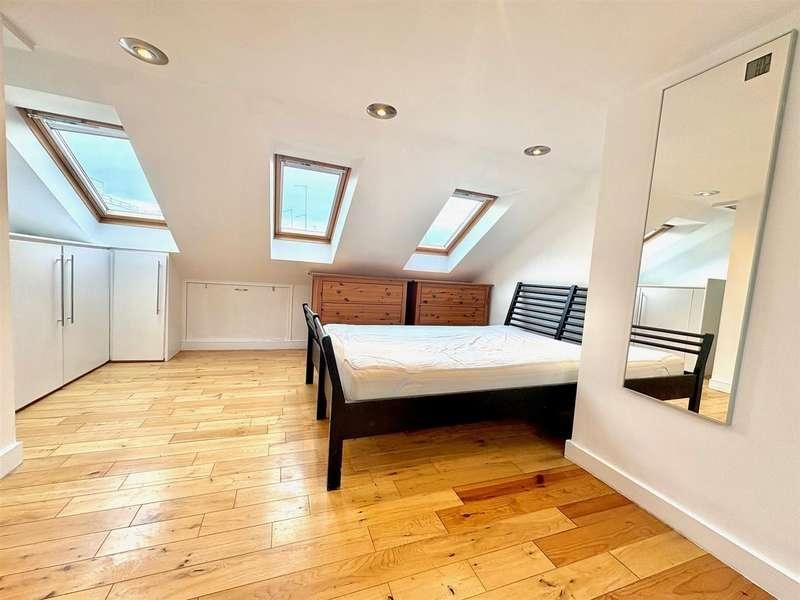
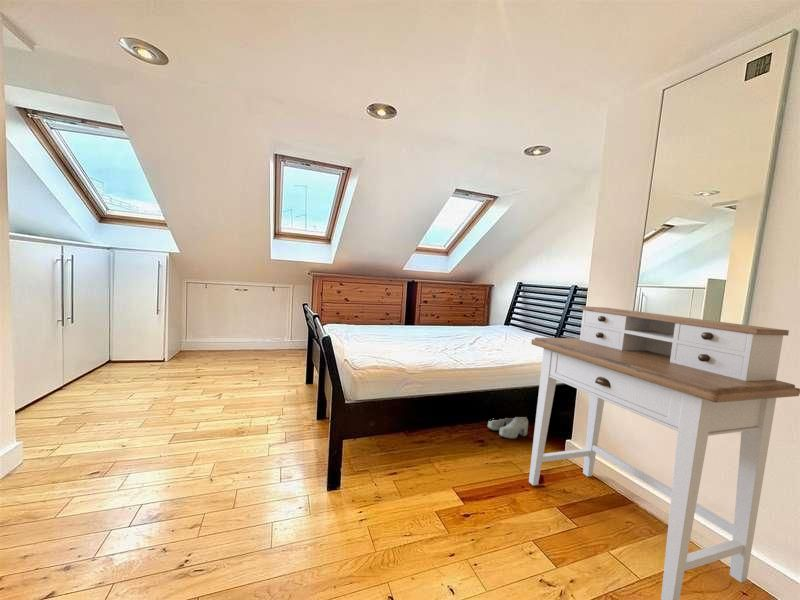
+ desk [528,305,800,600]
+ boots [487,416,529,440]
